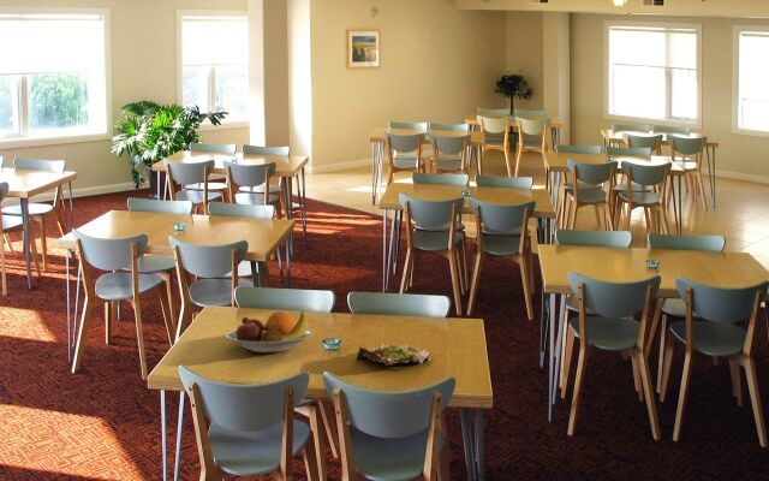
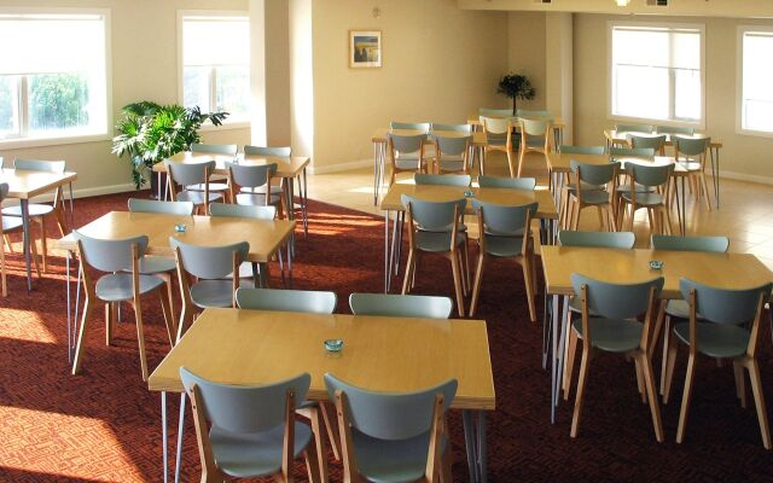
- salad plate [356,343,433,366]
- fruit bowl [225,310,314,354]
